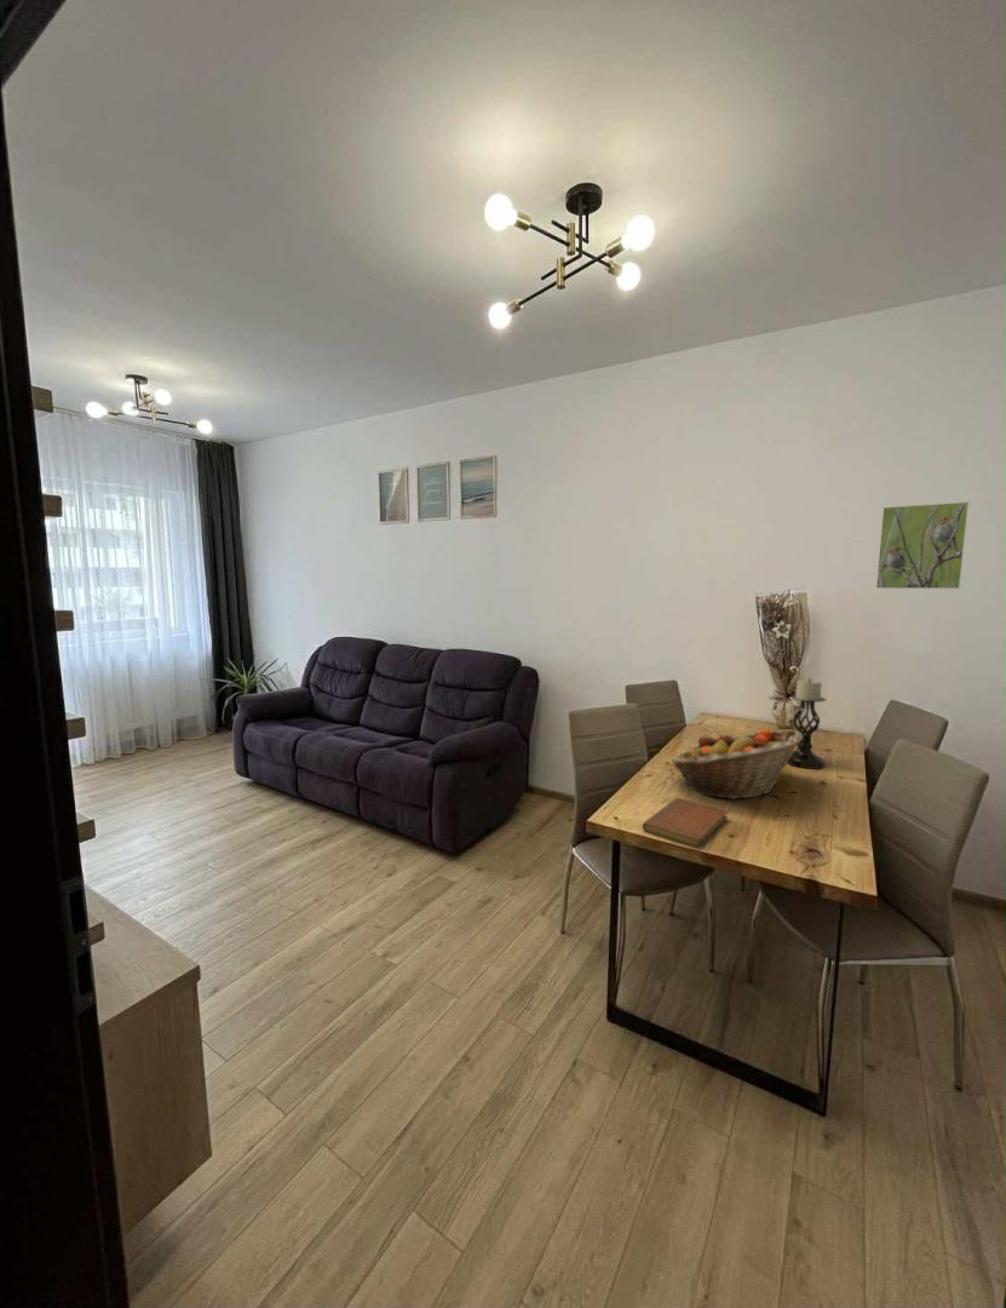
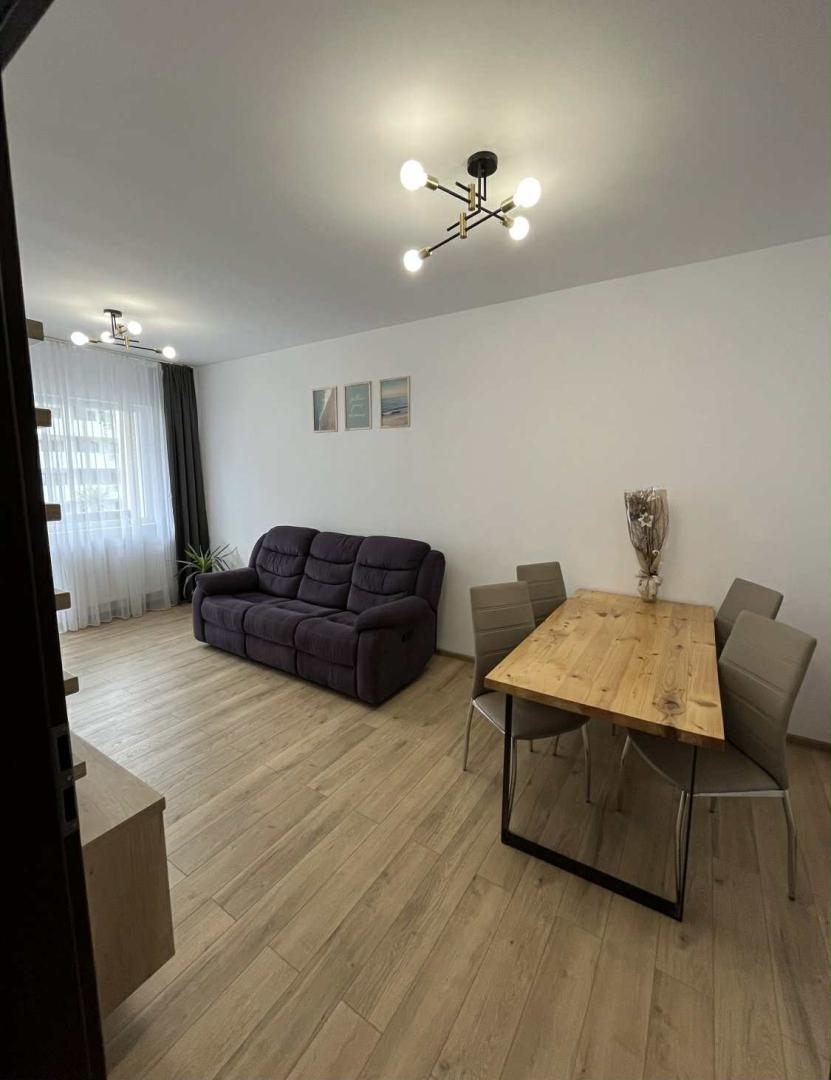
- notebook [642,797,729,849]
- candle holder [786,677,827,770]
- fruit basket [669,728,803,801]
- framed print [874,500,971,590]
